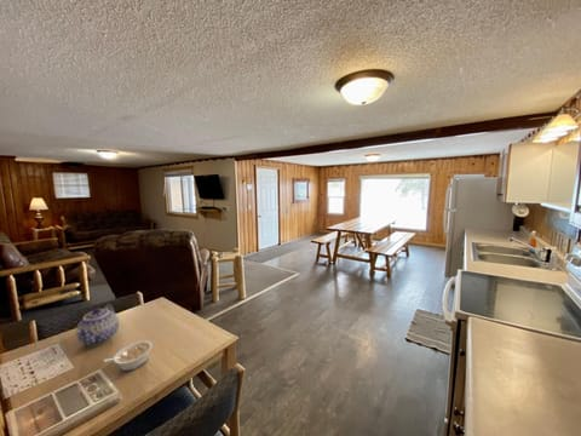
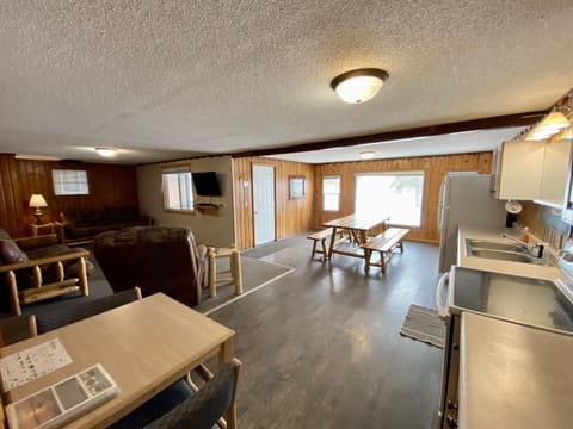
- legume [103,339,154,372]
- teapot [75,303,120,348]
